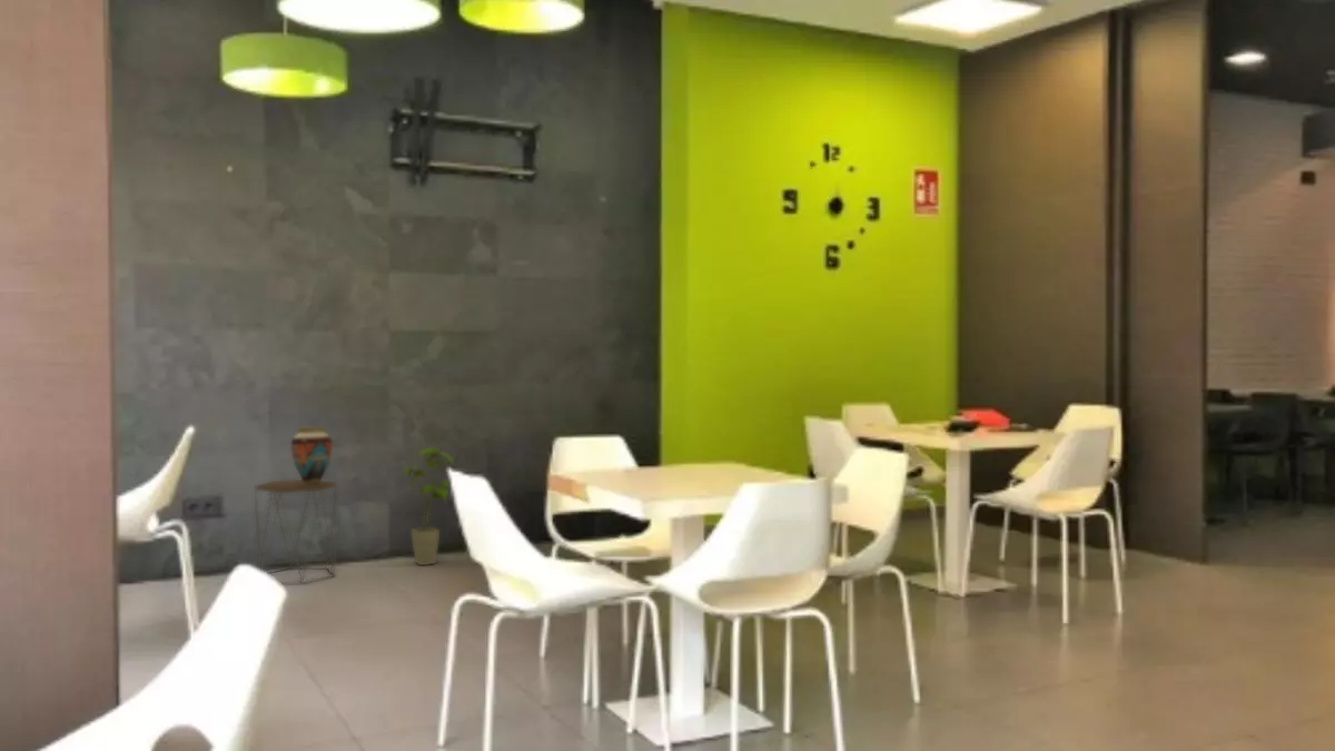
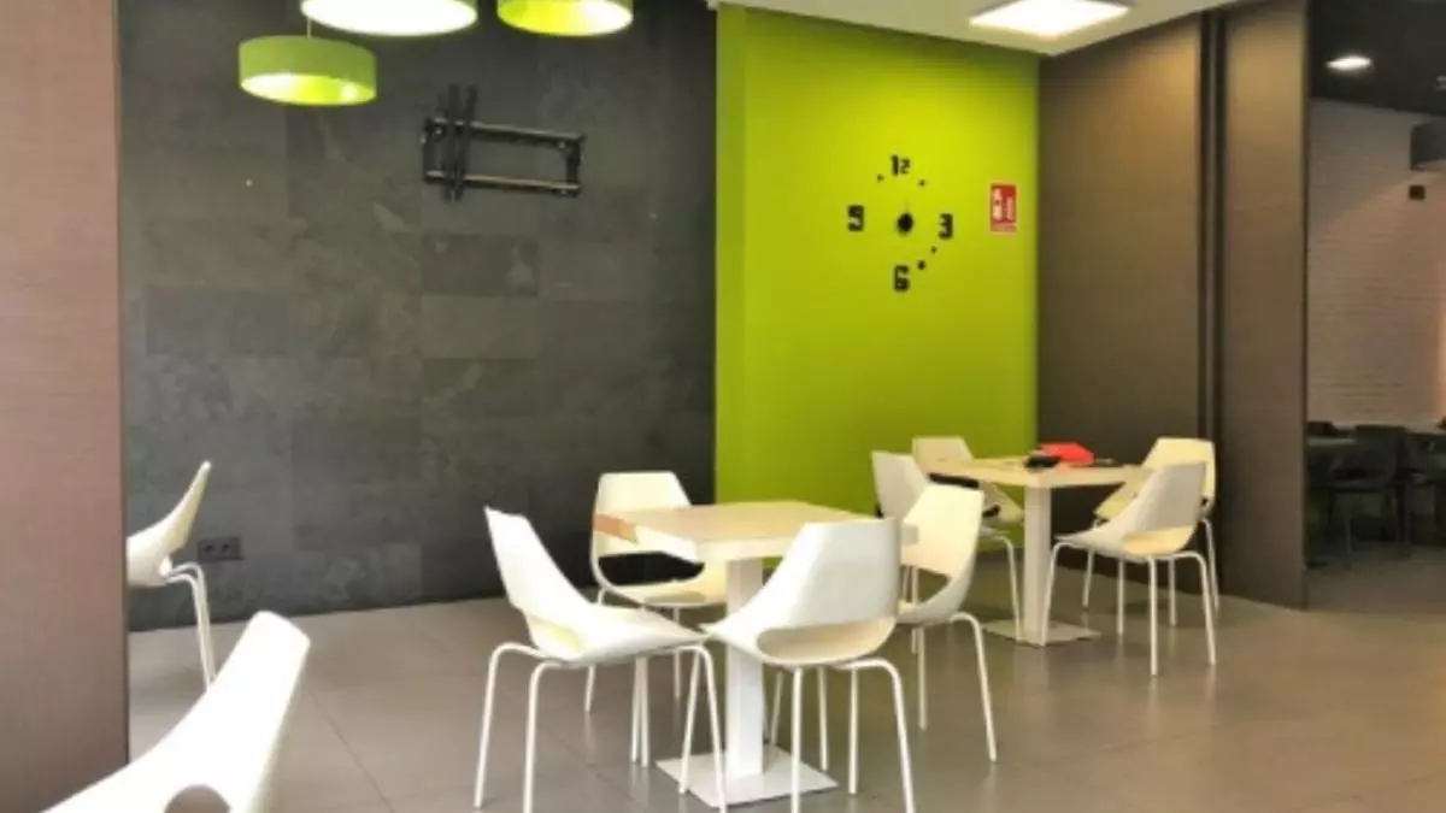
- house plant [398,446,455,566]
- vase [289,426,334,484]
- side table [254,478,338,584]
